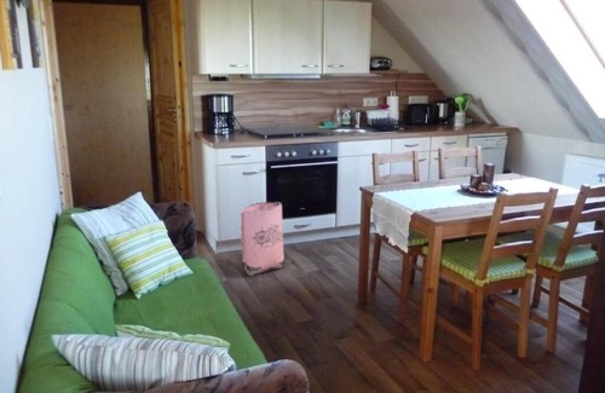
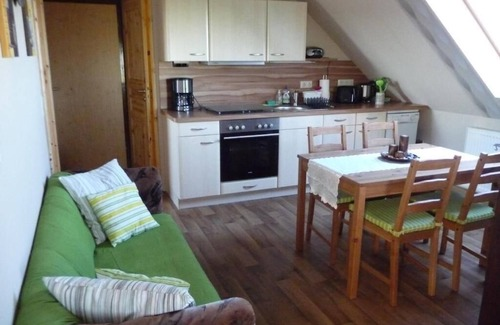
- bag [238,201,286,277]
